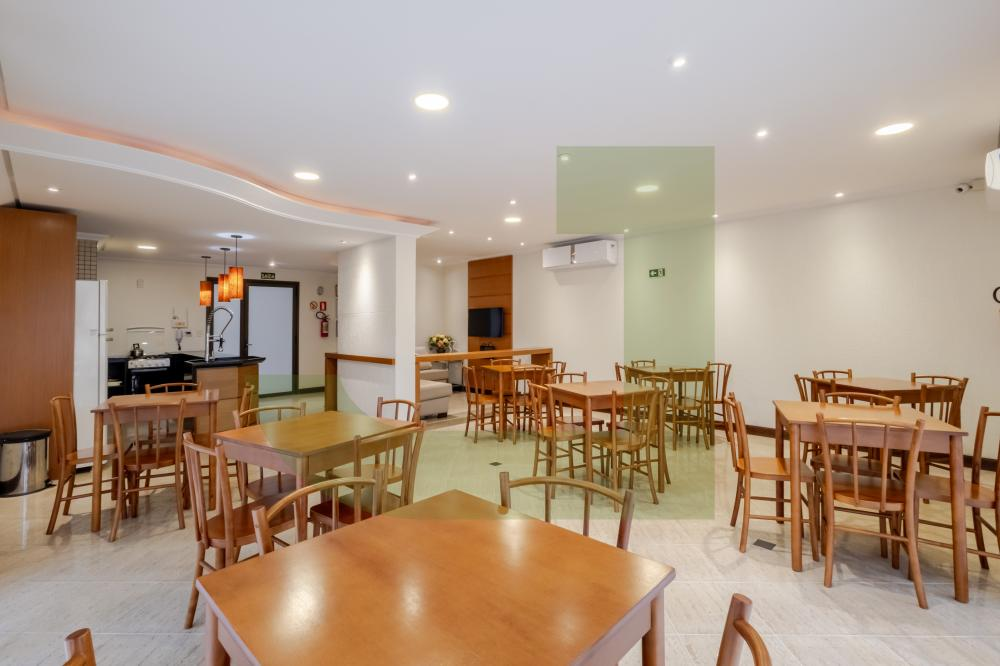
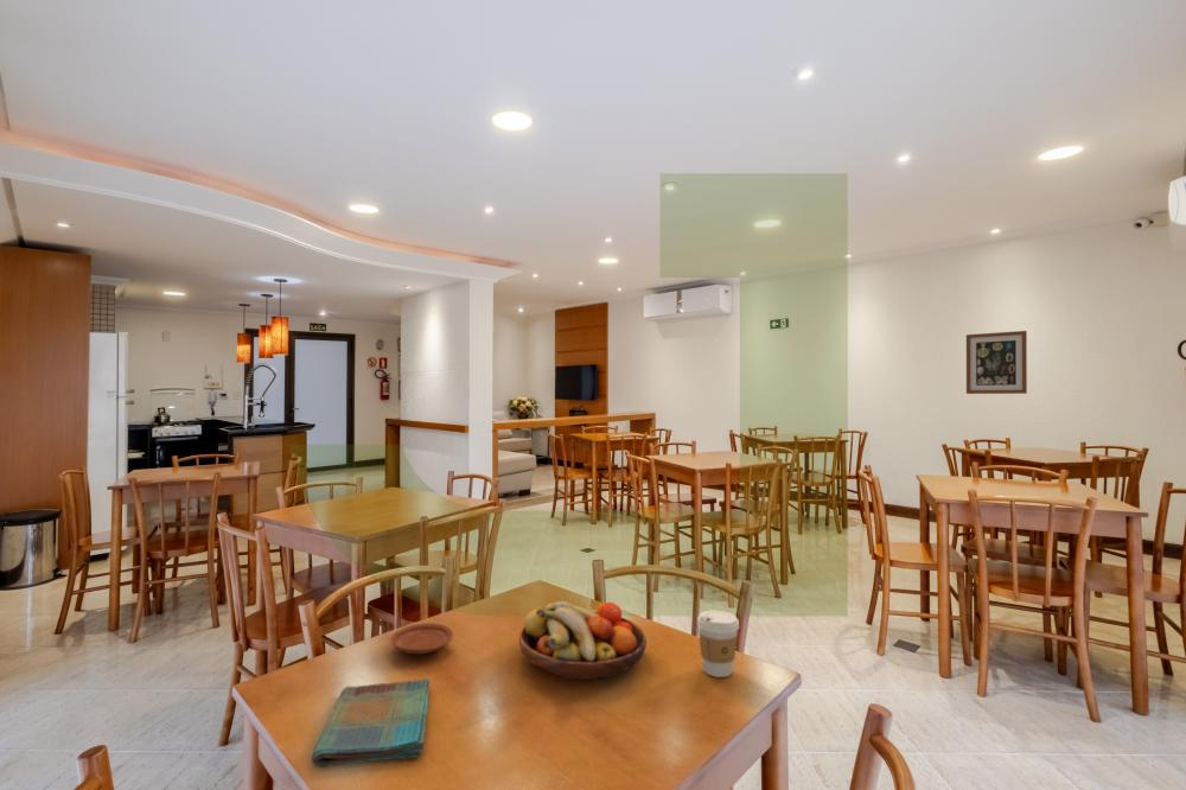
+ dish towel [311,677,431,770]
+ coffee cup [696,610,740,678]
+ plate [390,622,454,655]
+ fruit bowl [518,600,648,681]
+ wall art [965,330,1028,395]
